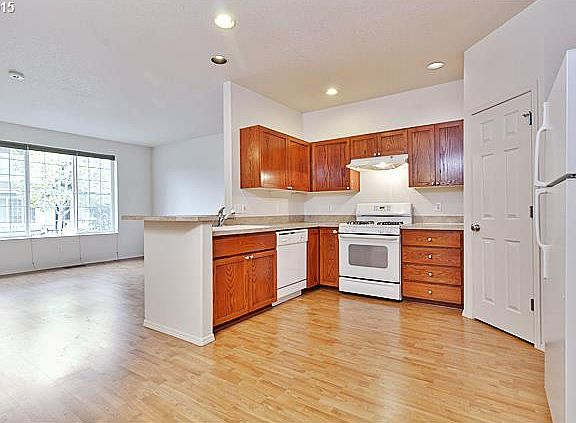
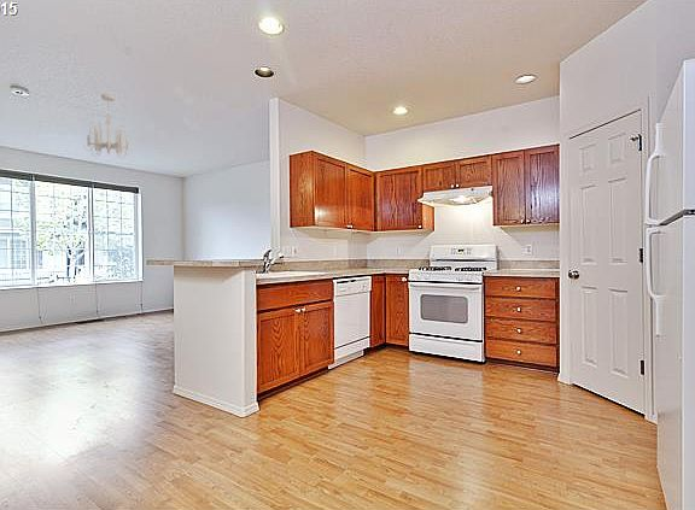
+ chandelier [82,93,134,160]
